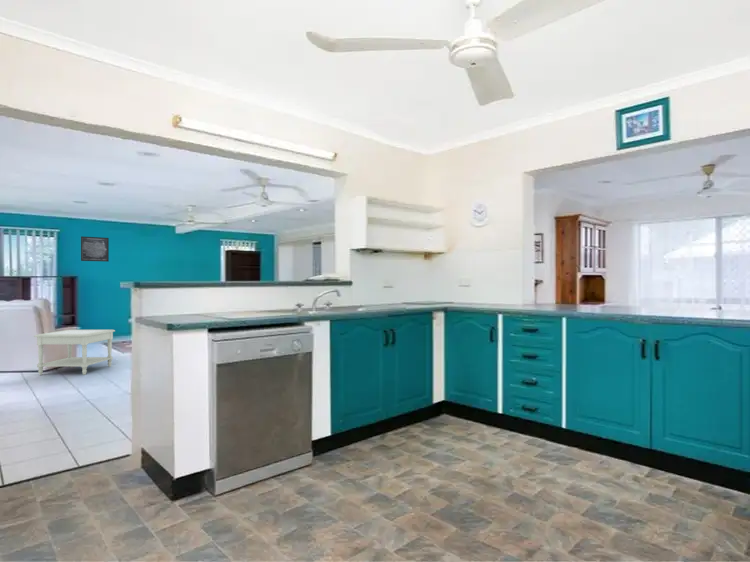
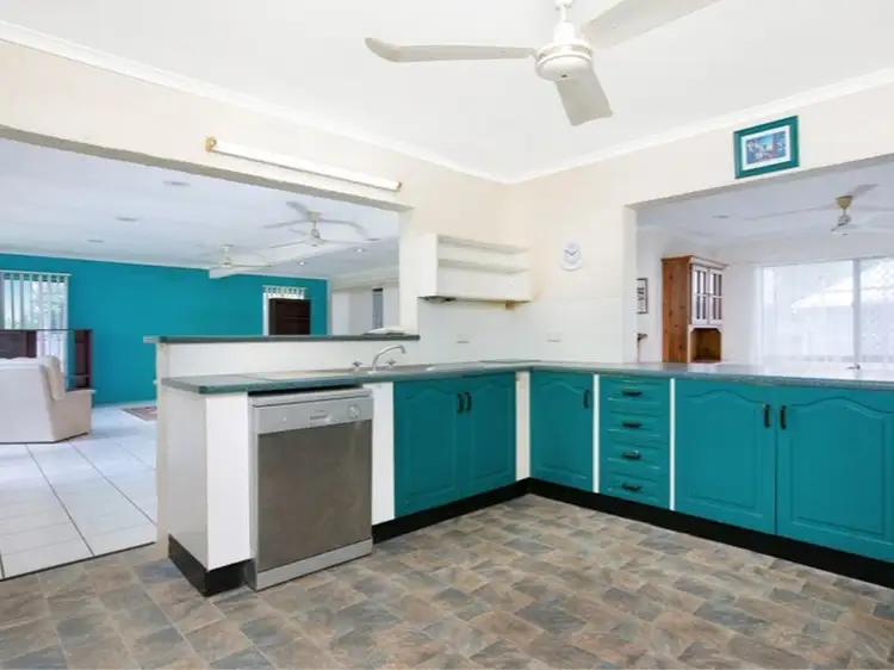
- side table [33,329,116,376]
- wall art [80,235,110,263]
